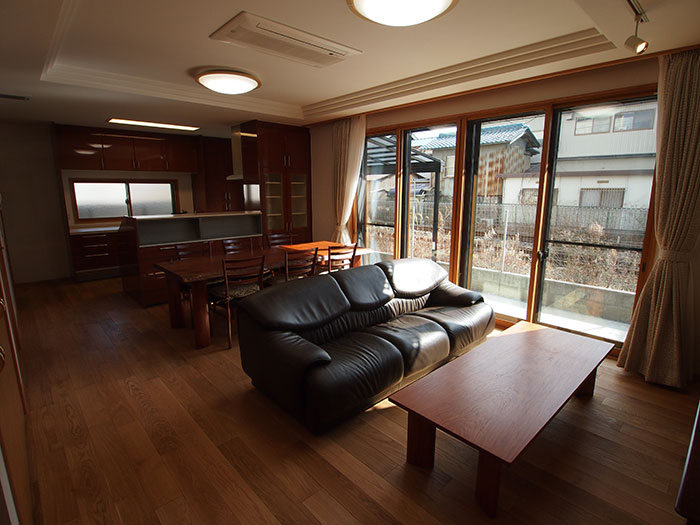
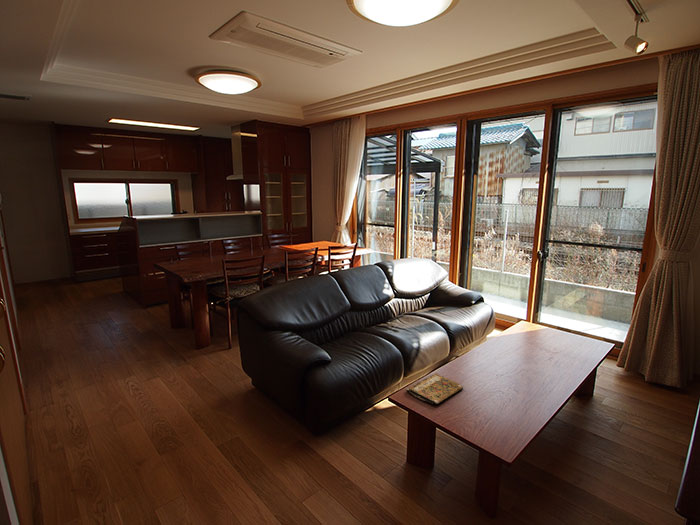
+ book [405,372,464,406]
